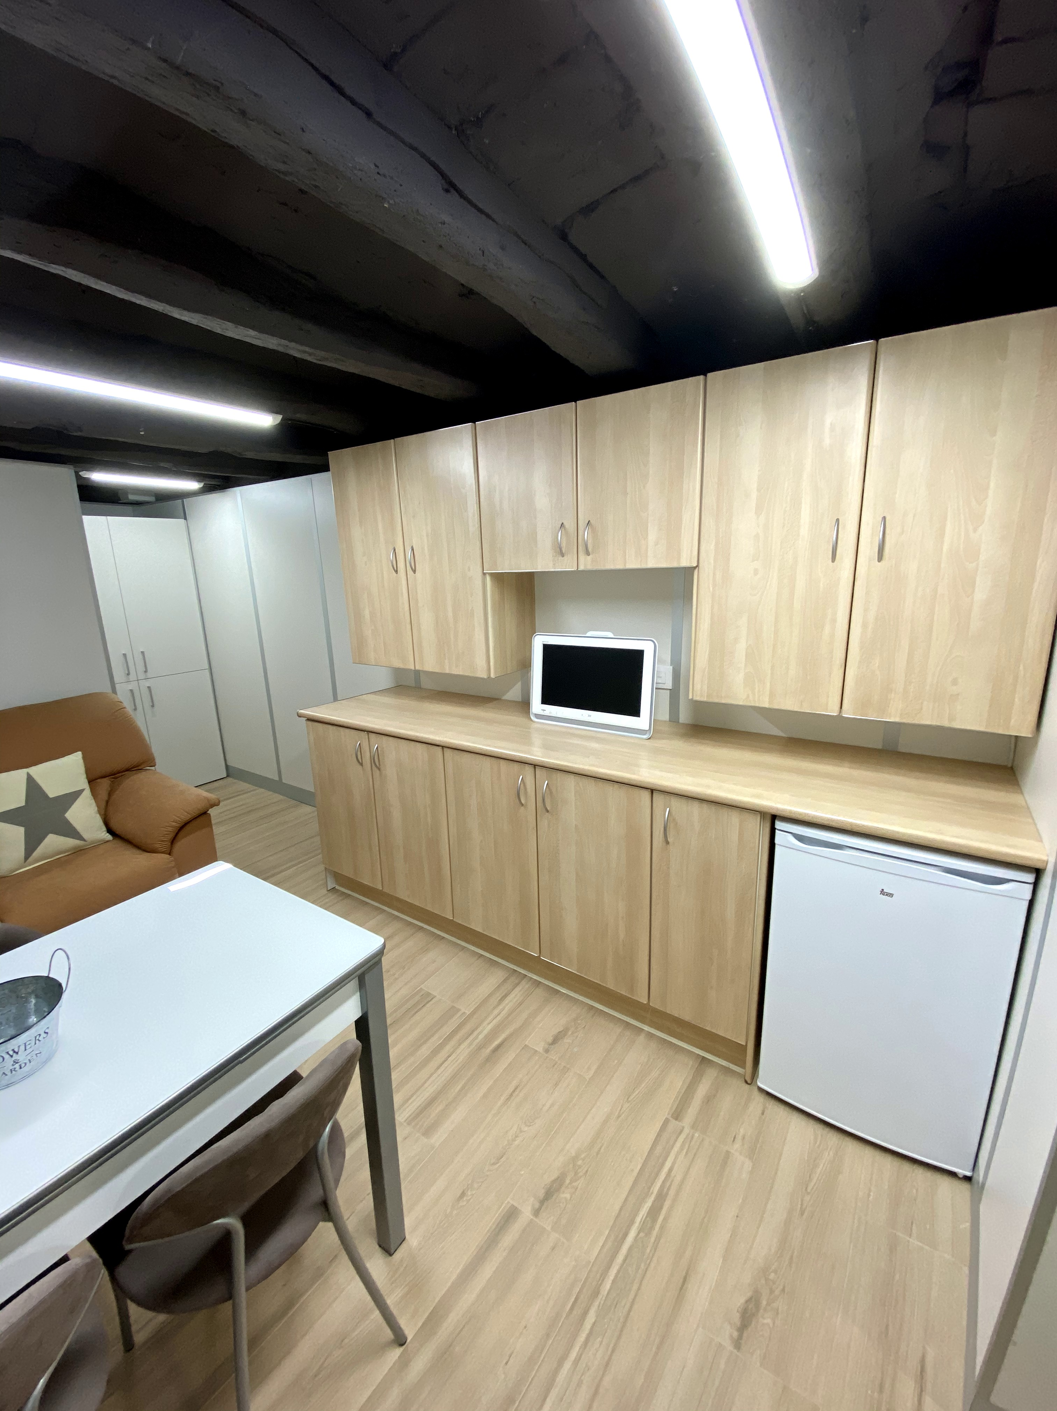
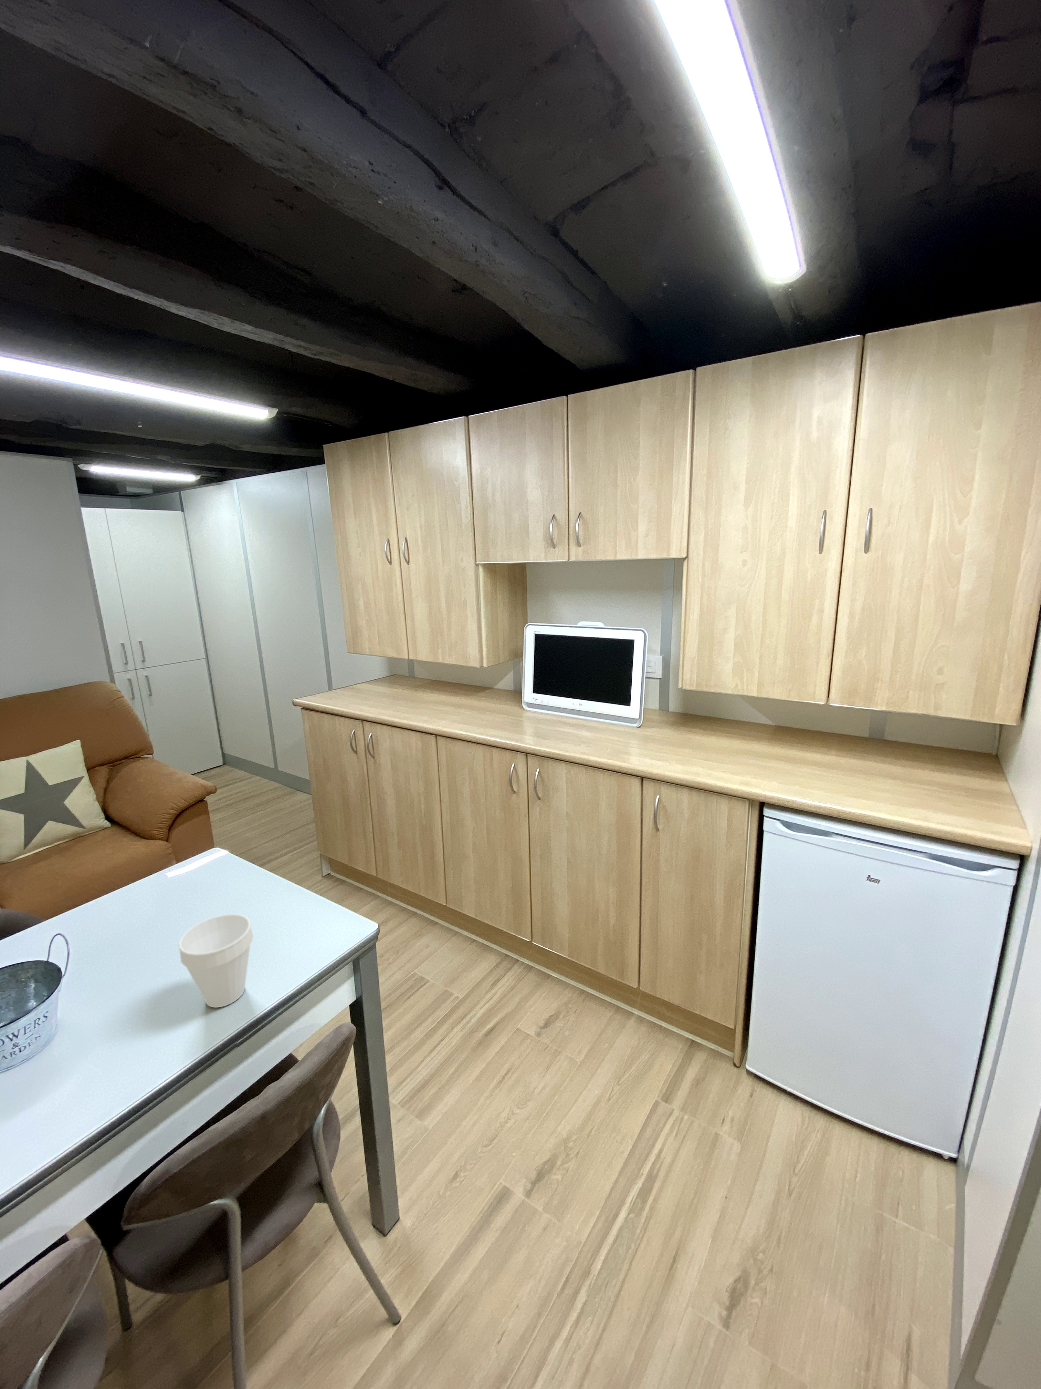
+ cup [178,913,254,1008]
